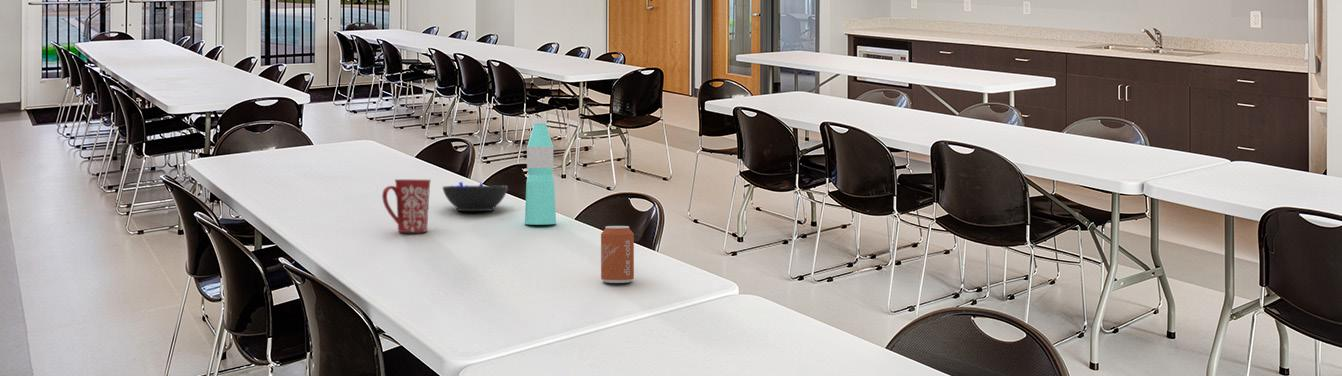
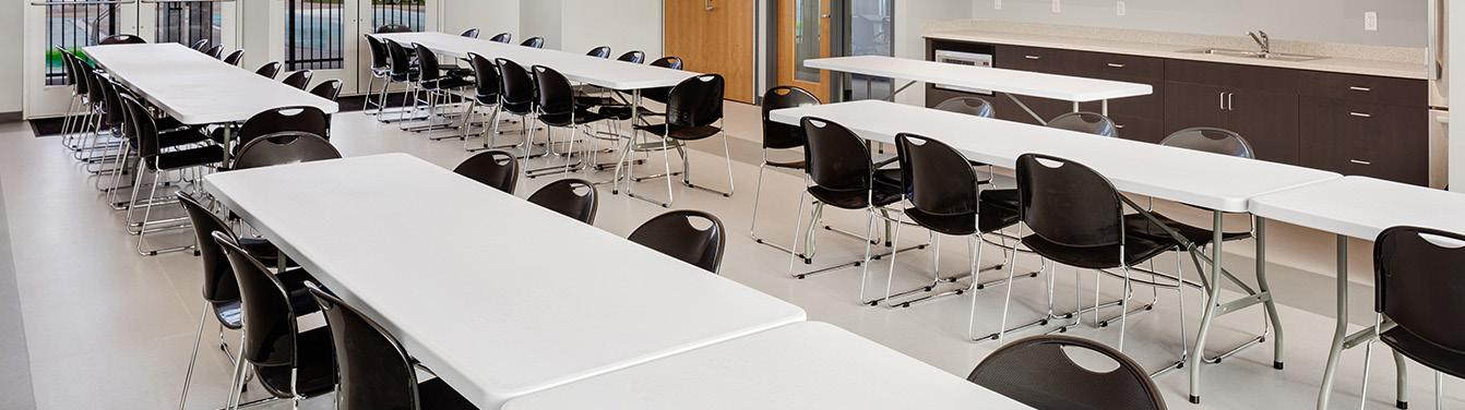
- mug [381,178,432,233]
- water bottle [524,117,557,226]
- can [600,225,635,284]
- cereal bowl [442,181,509,212]
